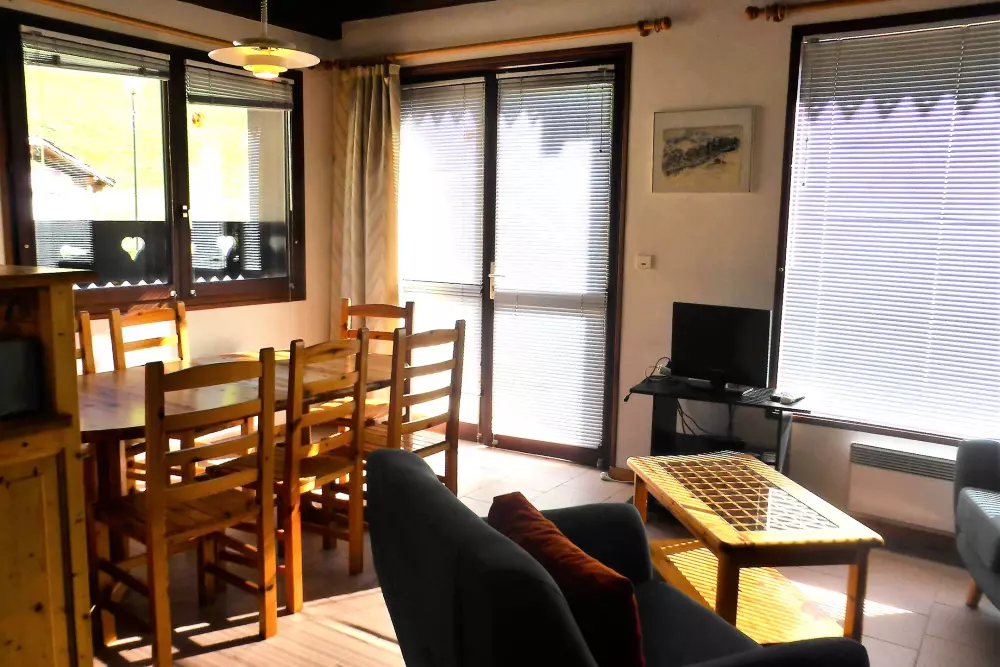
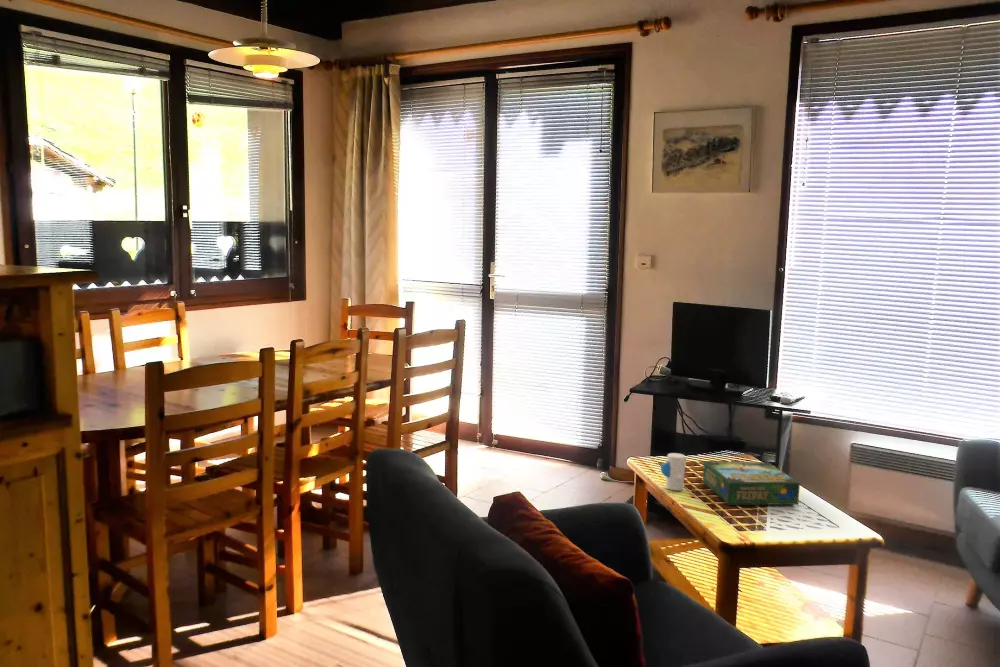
+ board game [702,460,801,506]
+ toy [660,452,687,491]
